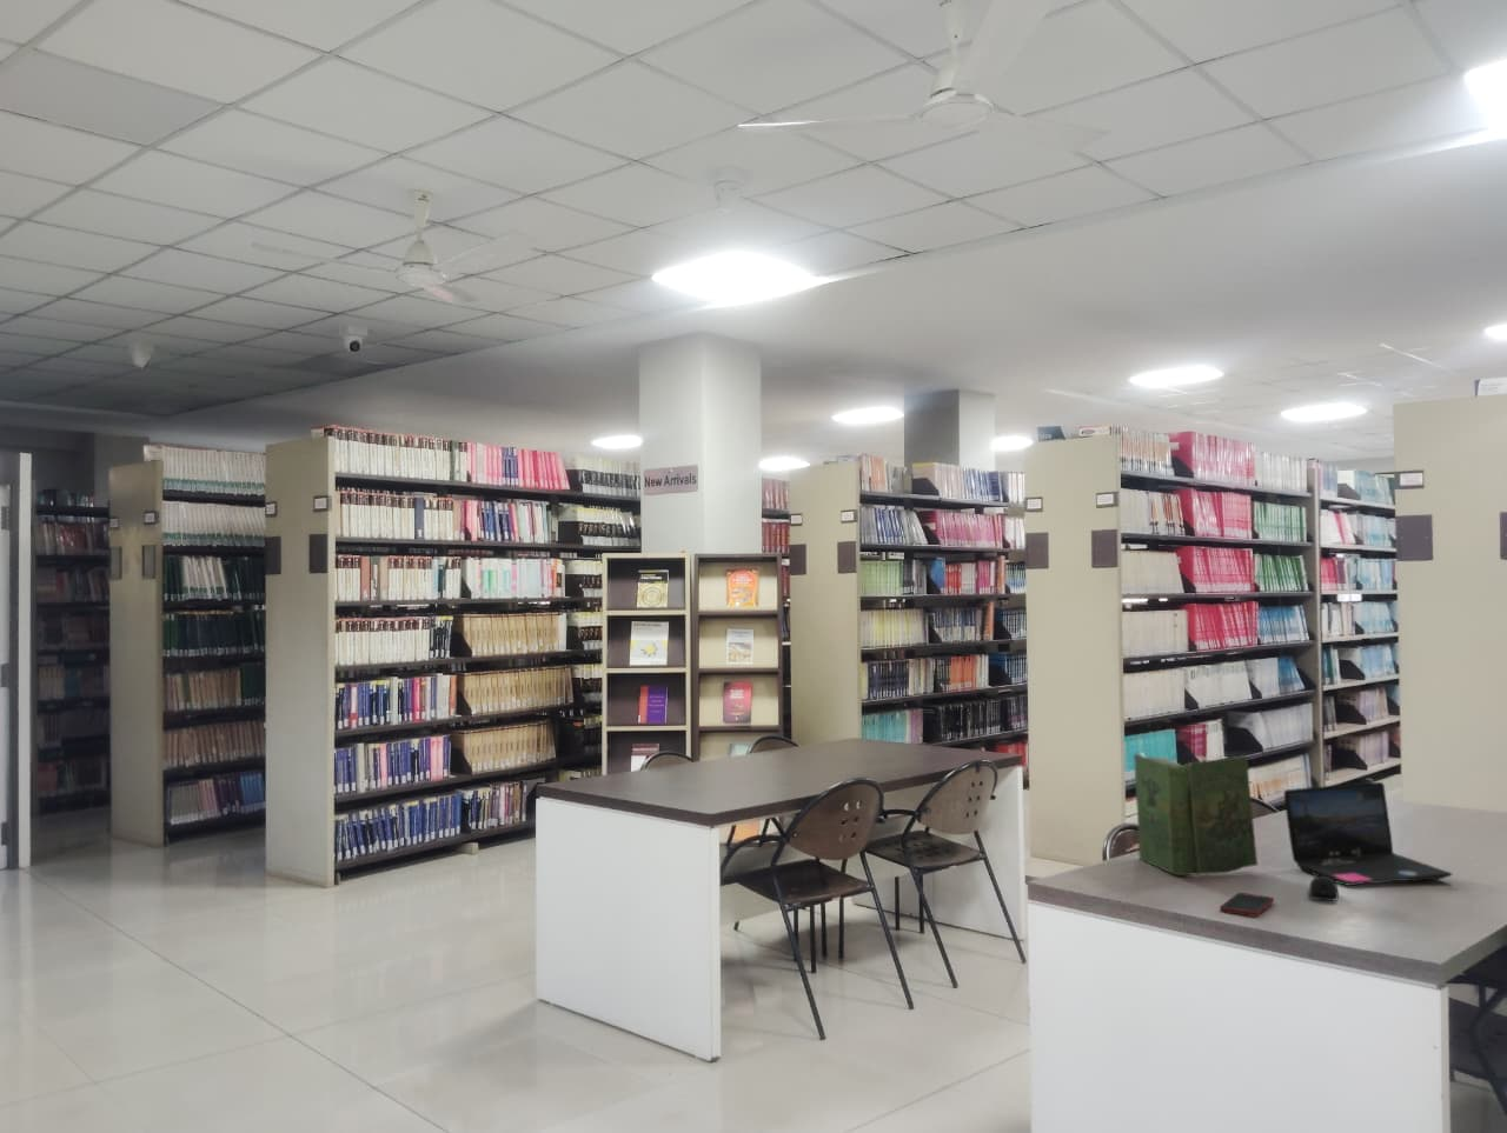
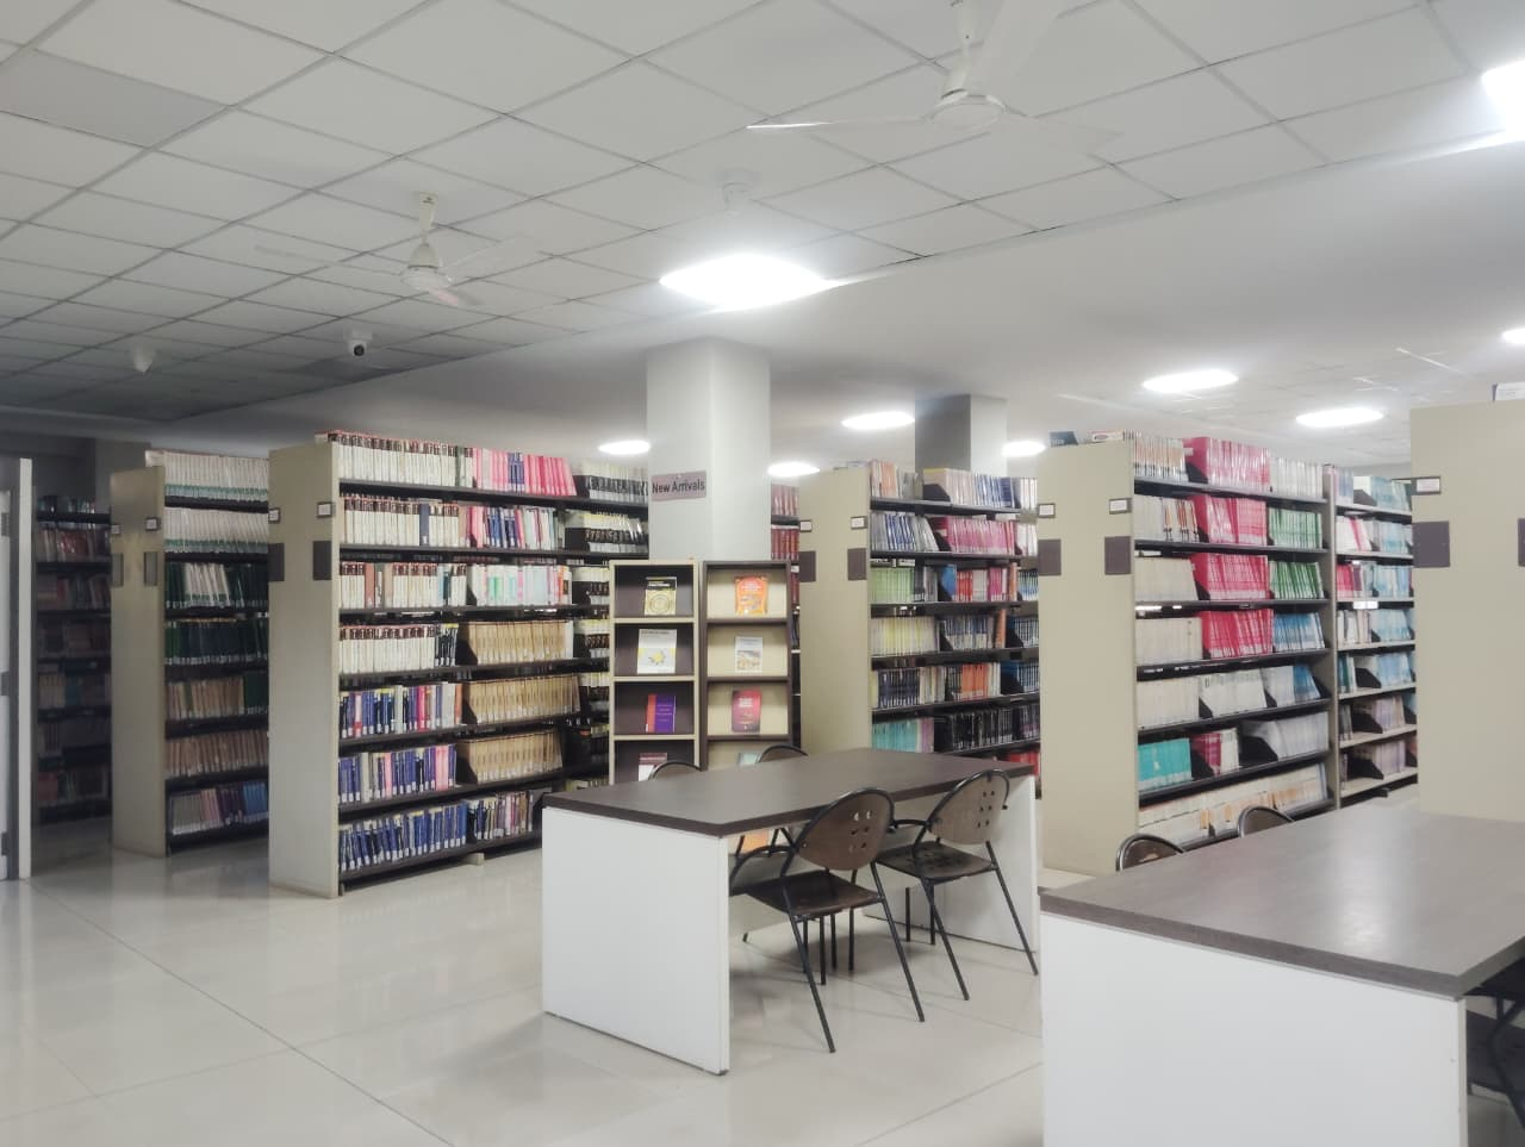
- computer mouse [1308,876,1340,902]
- book [1132,753,1258,876]
- laptop [1282,781,1453,885]
- cell phone [1219,891,1275,918]
